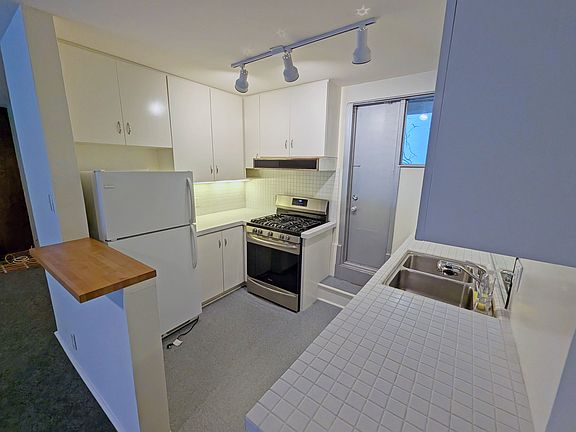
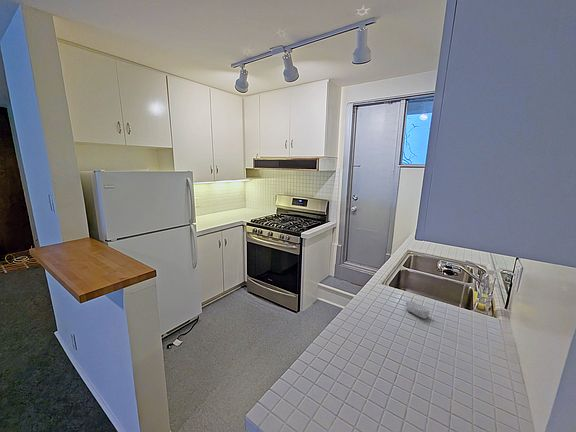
+ soap bar [405,300,430,320]
